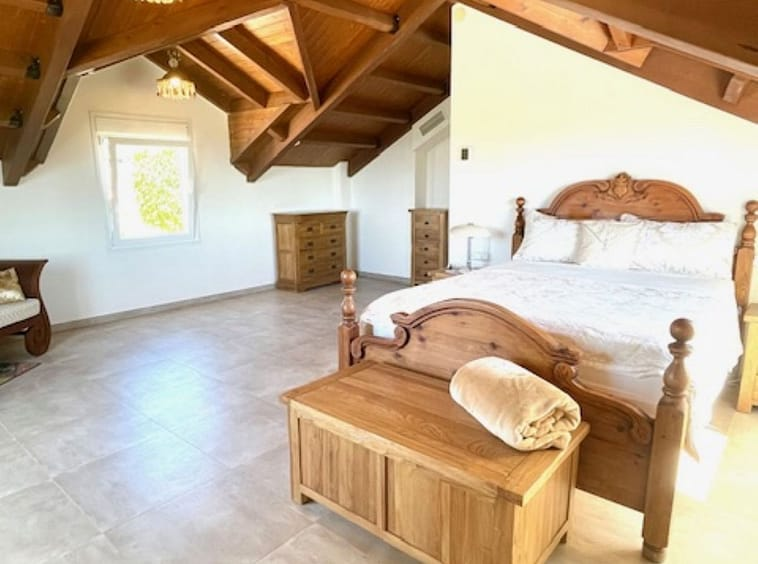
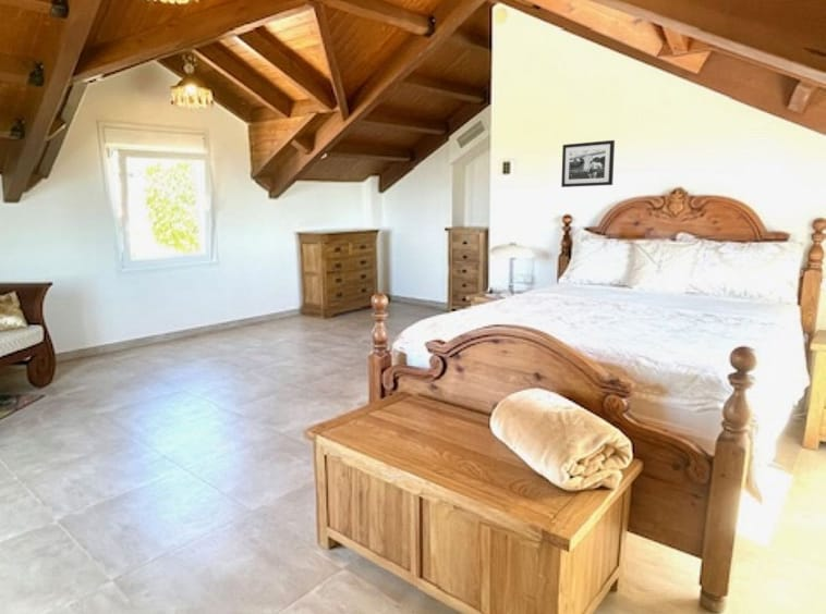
+ picture frame [560,139,616,188]
